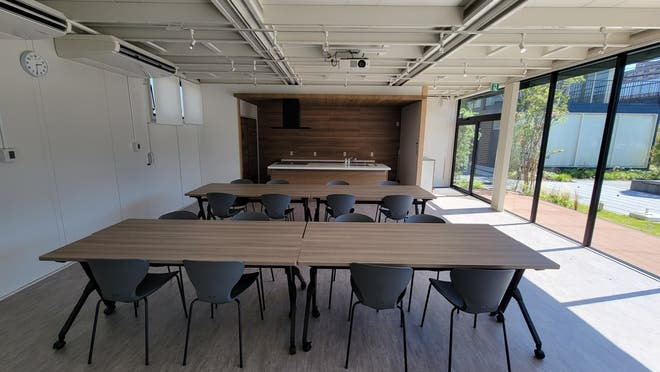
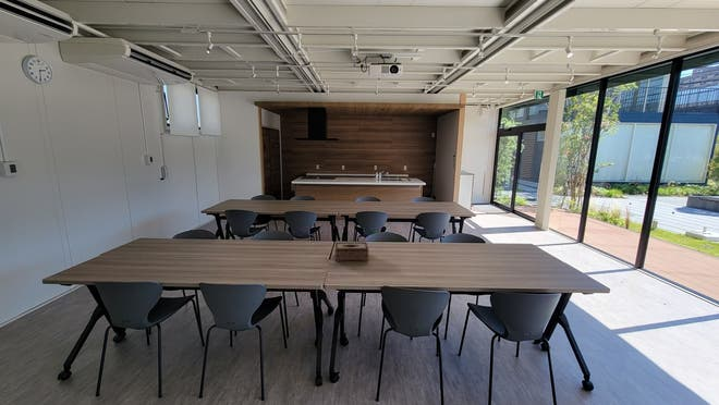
+ tissue box [334,241,369,262]
